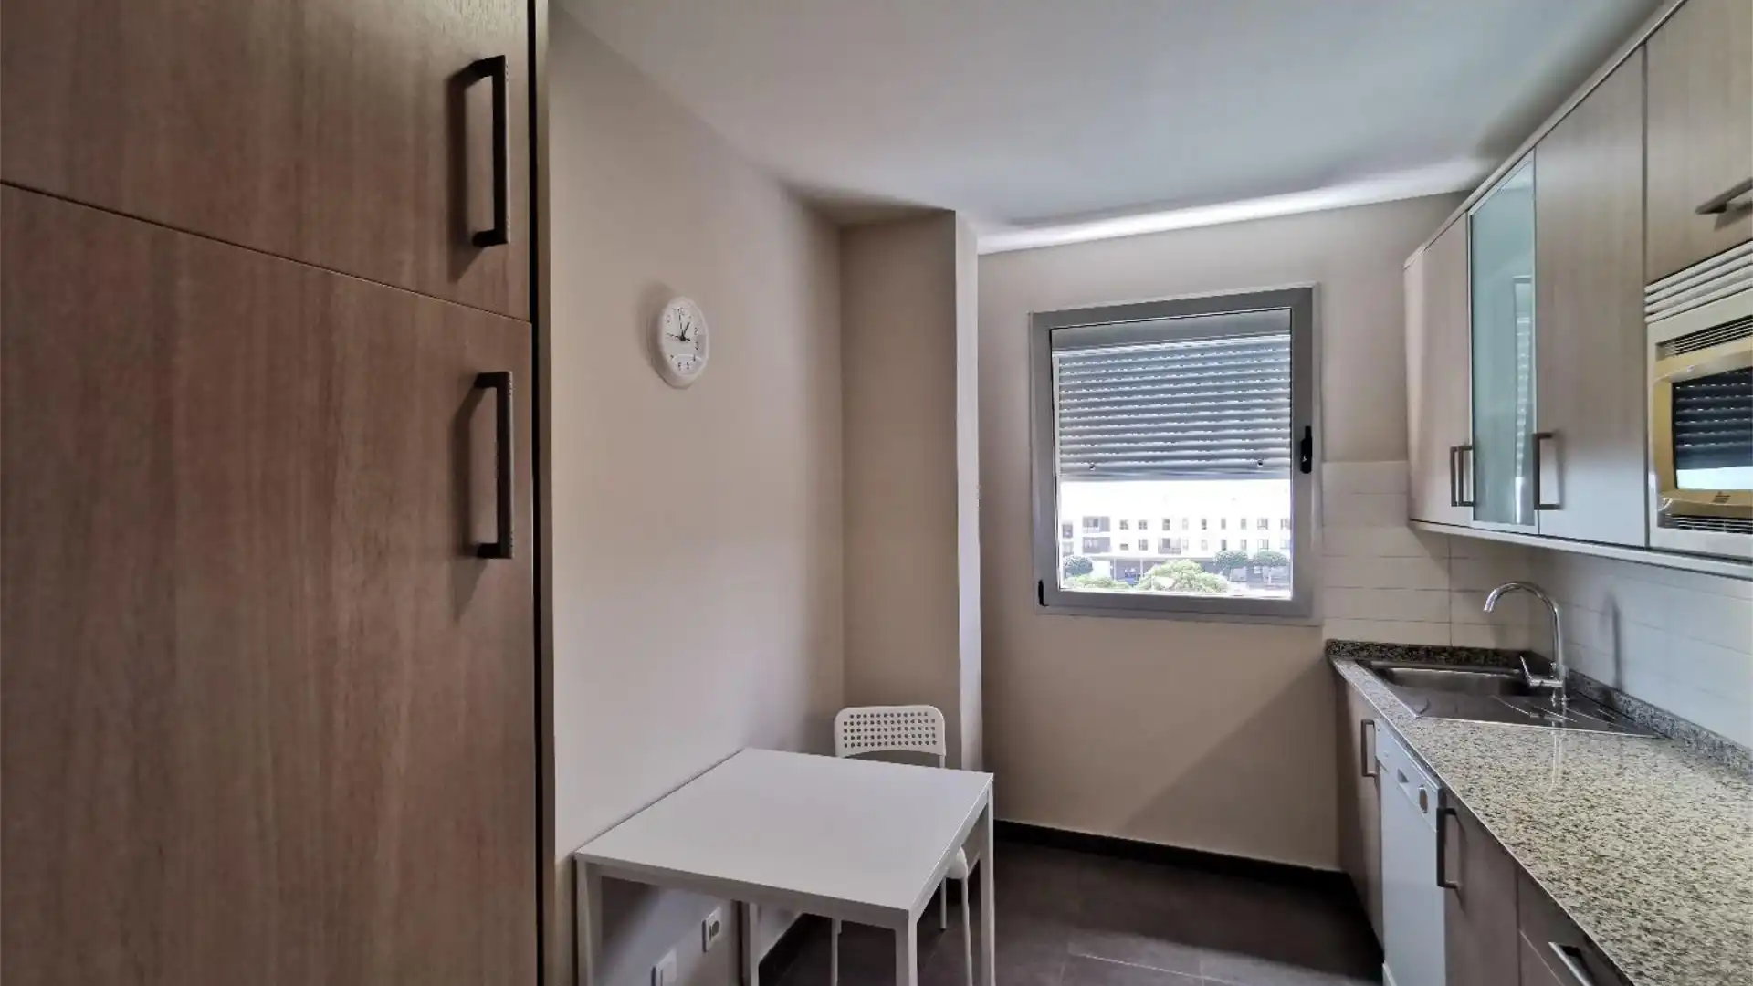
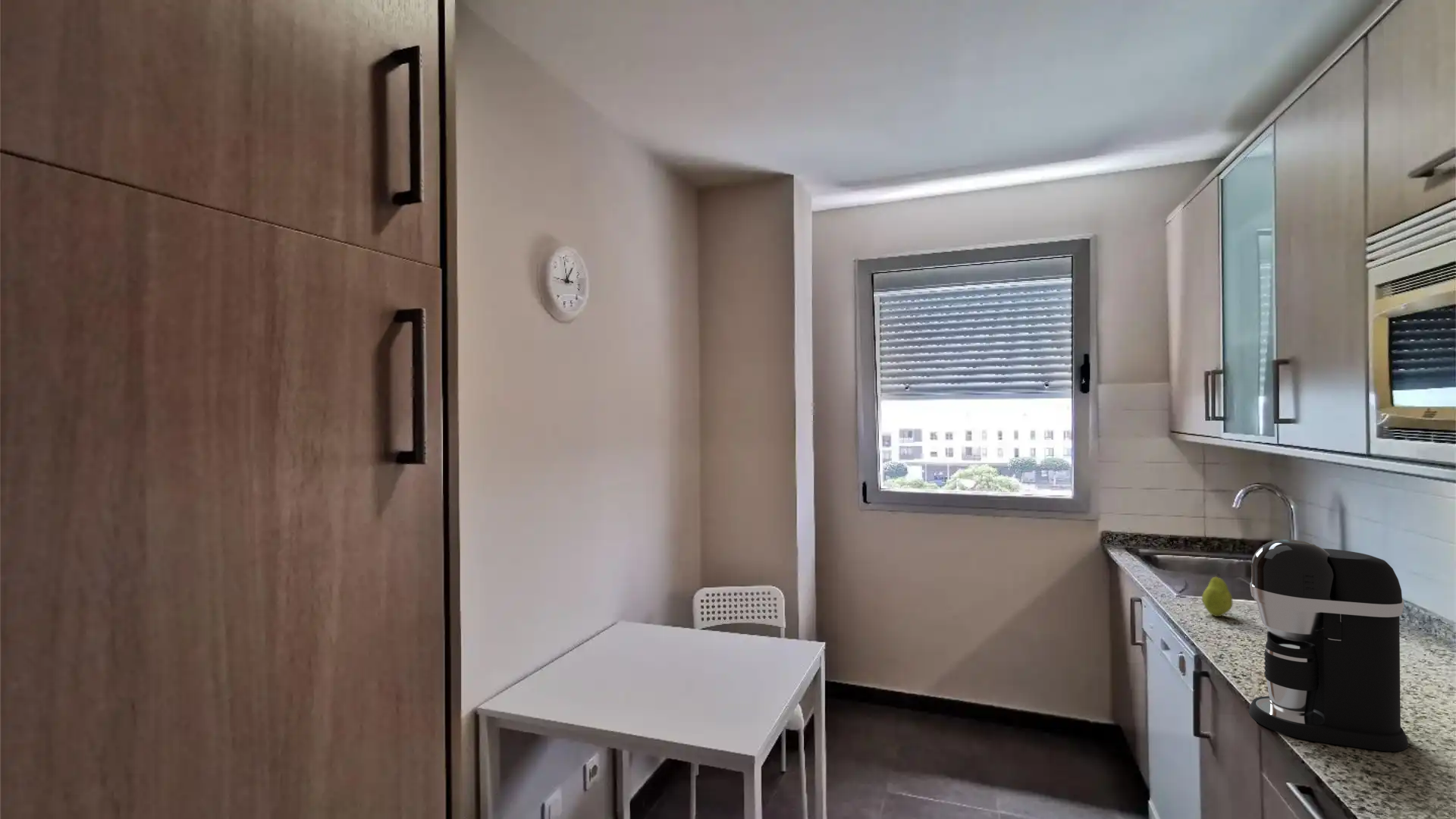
+ fruit [1201,573,1233,617]
+ coffee maker [1248,538,1409,752]
